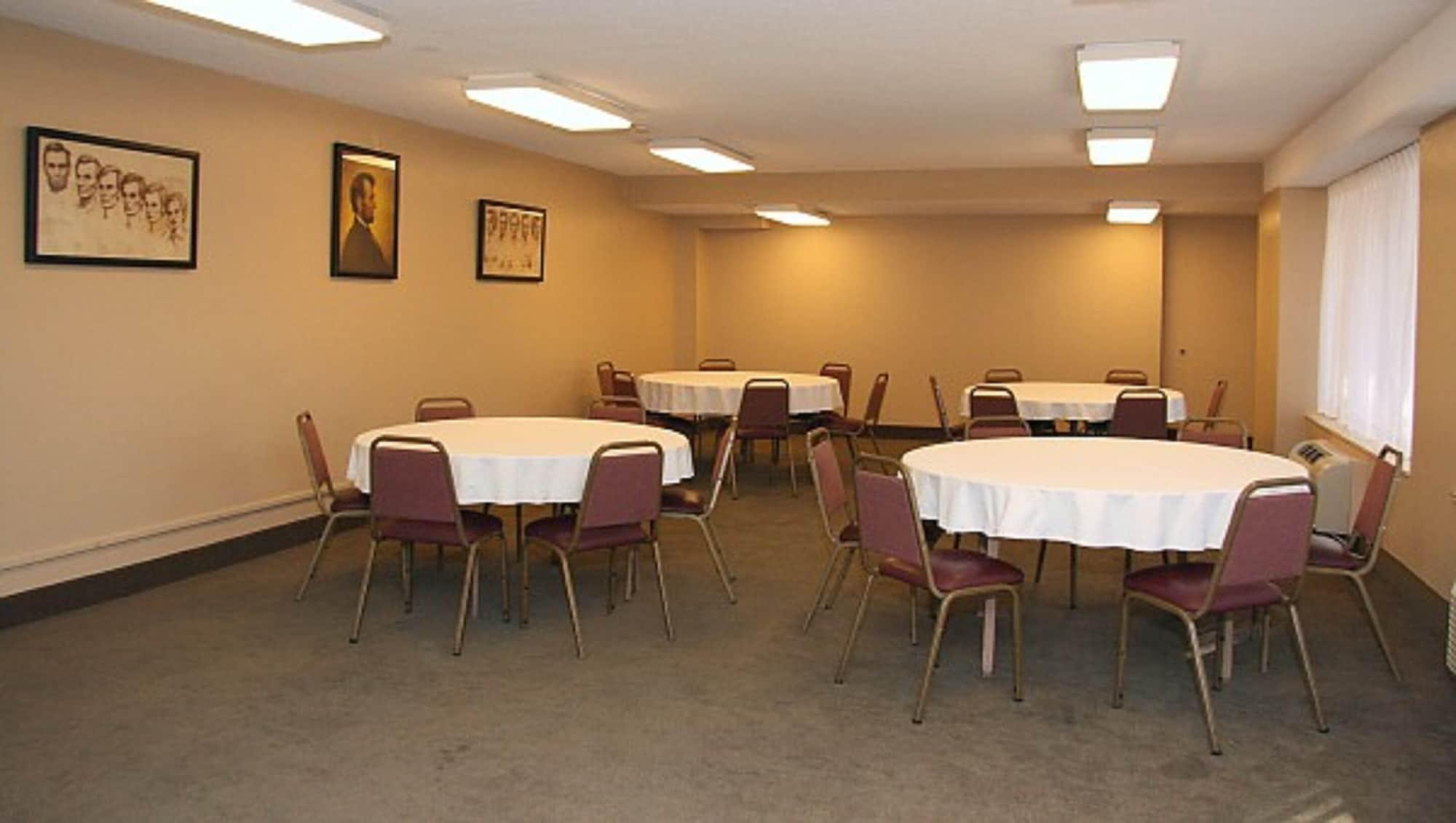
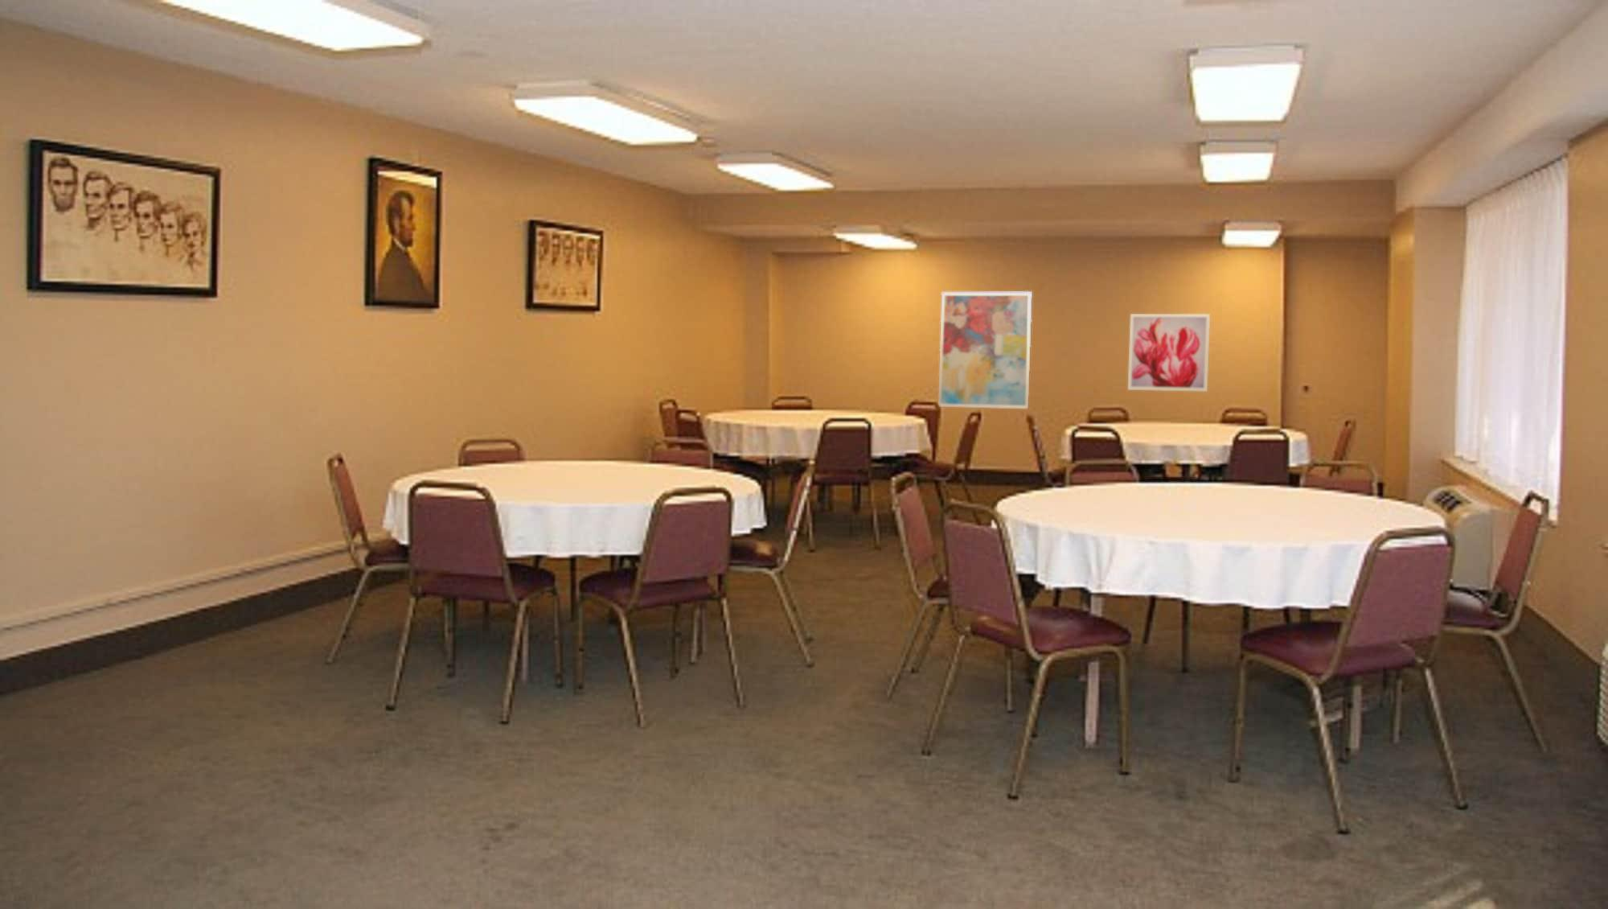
+ wall art [938,290,1033,410]
+ wall art [1128,313,1210,392]
